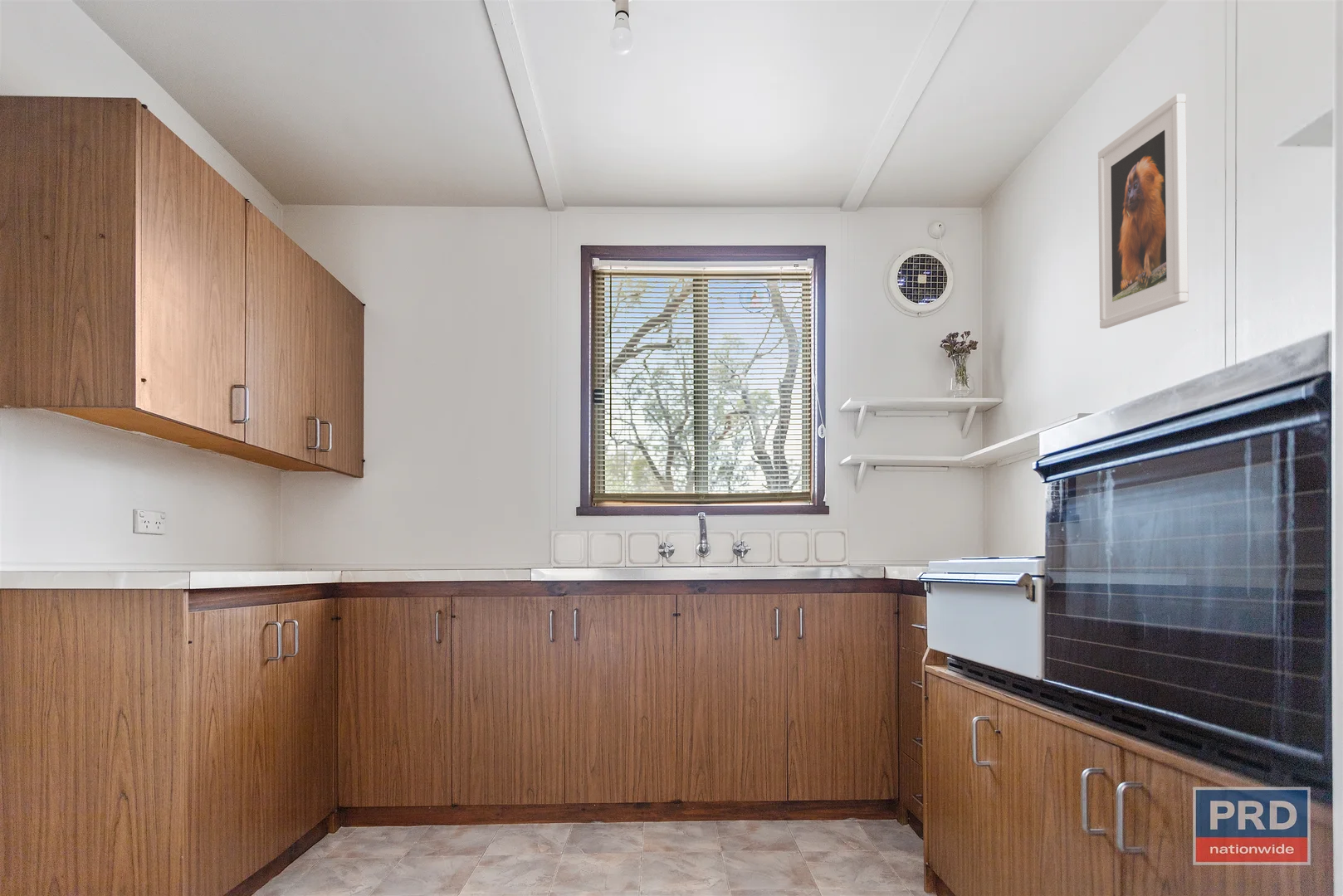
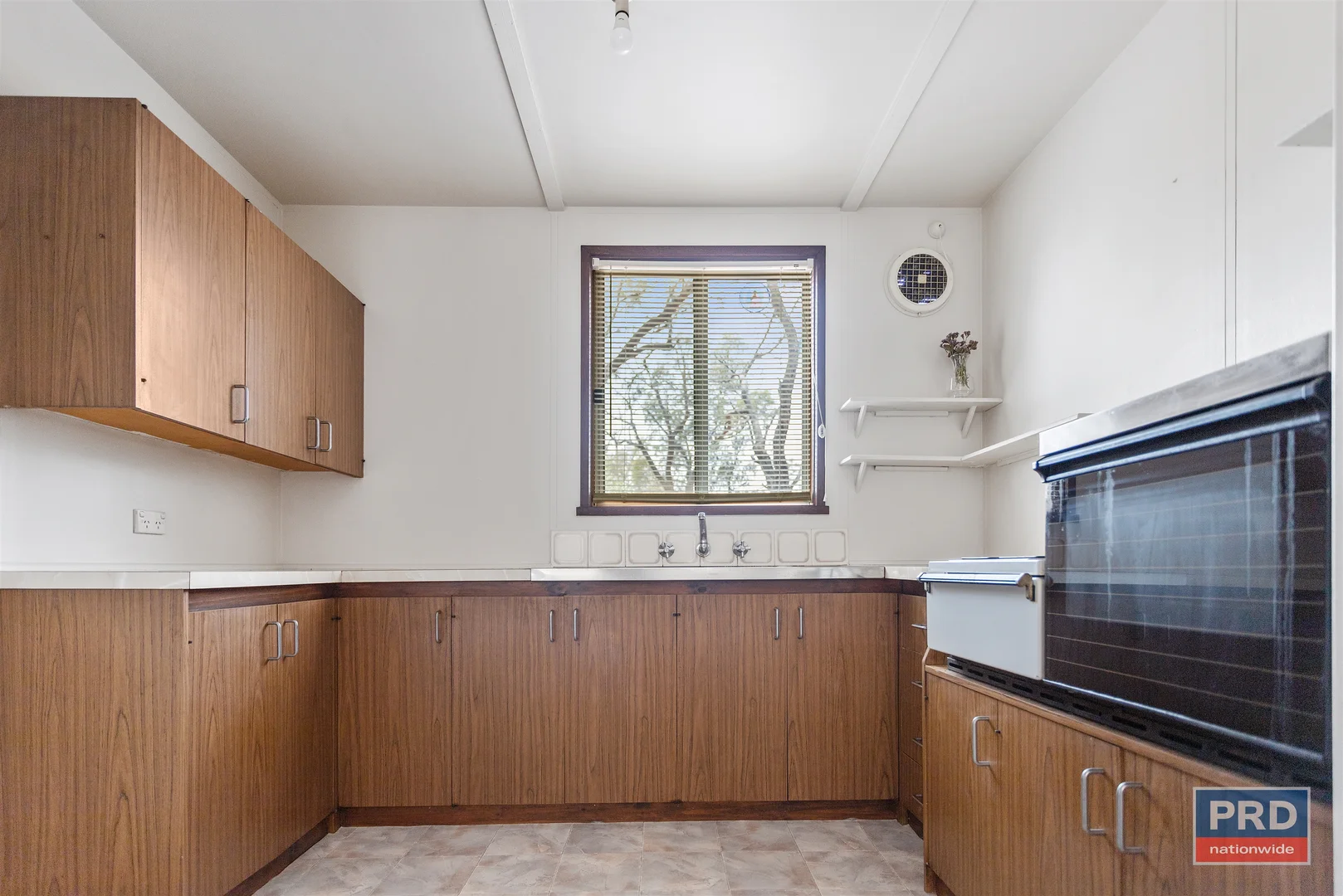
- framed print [1097,93,1189,329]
